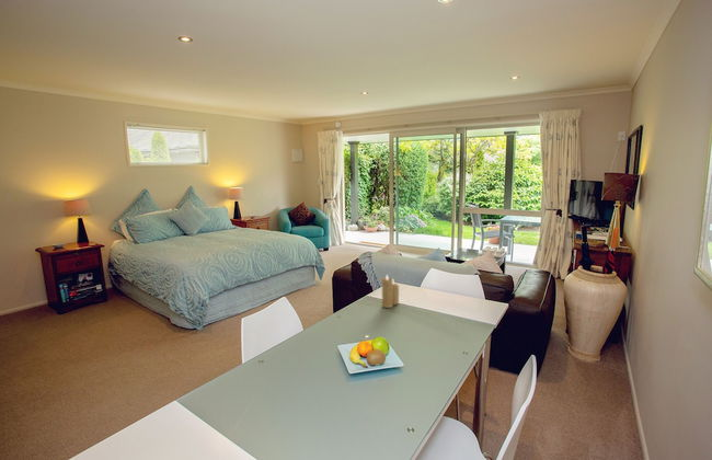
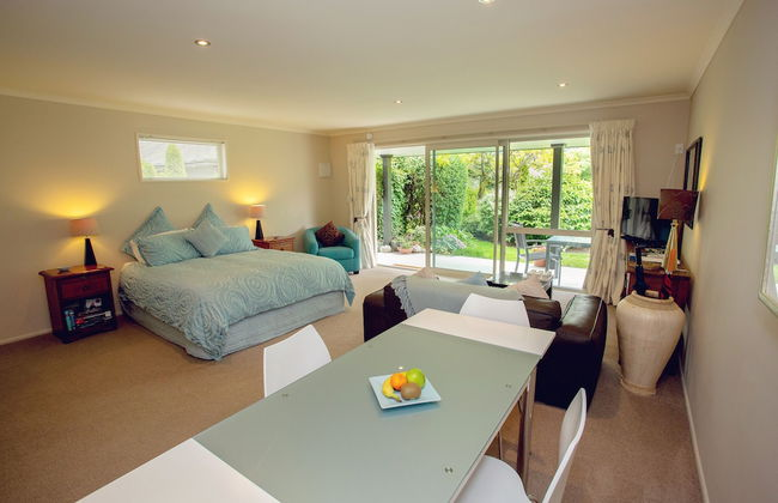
- candle [380,274,400,309]
